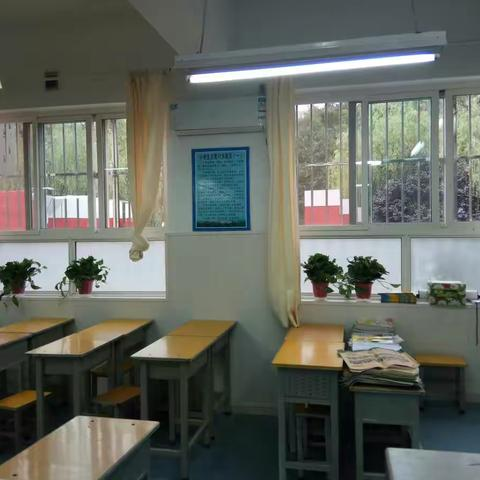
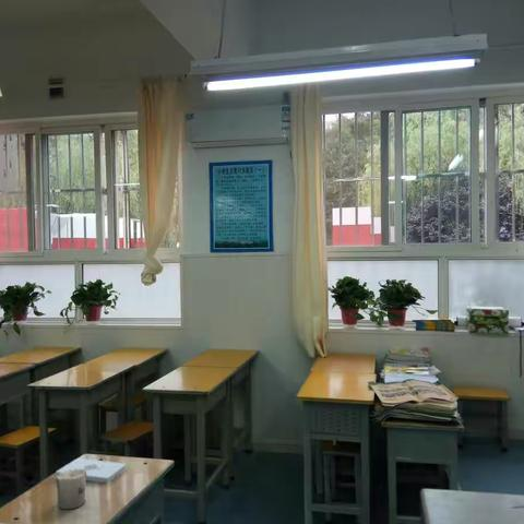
+ mug [56,468,87,510]
+ notepad [55,457,127,484]
